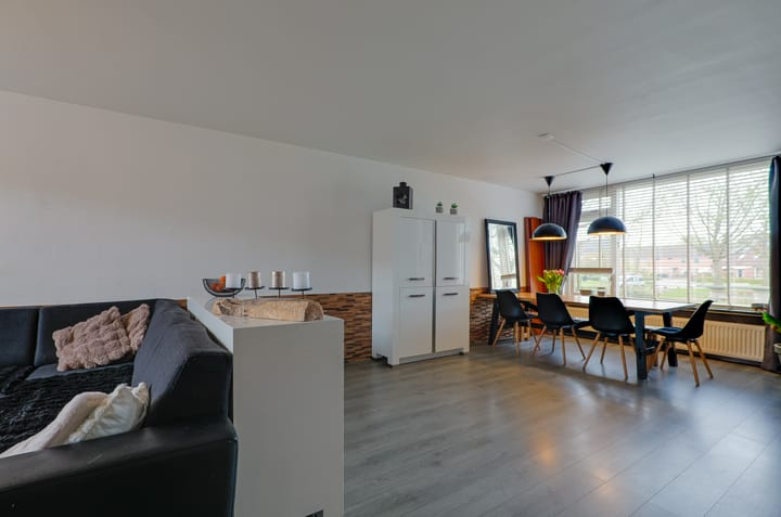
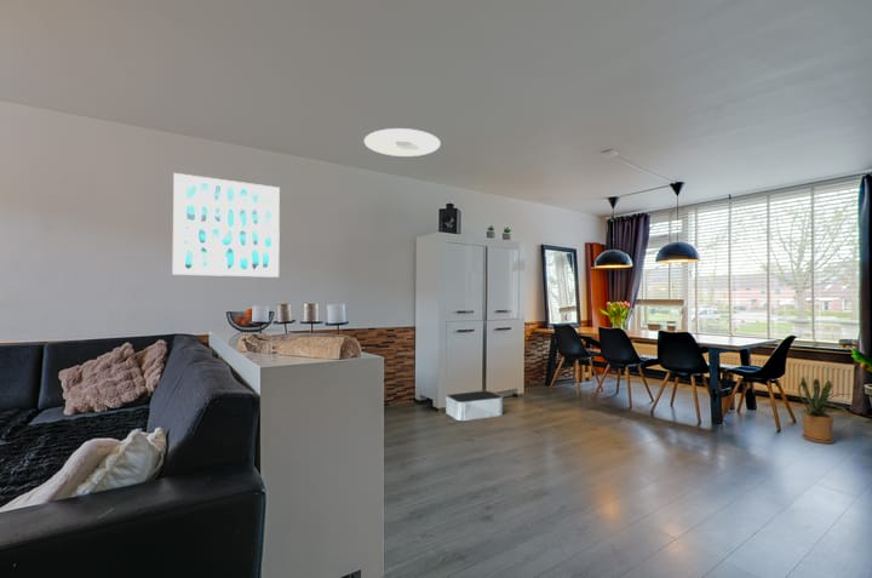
+ wall art [172,172,281,279]
+ storage bin [444,389,504,422]
+ ceiling light [363,127,442,158]
+ house plant [797,374,854,445]
